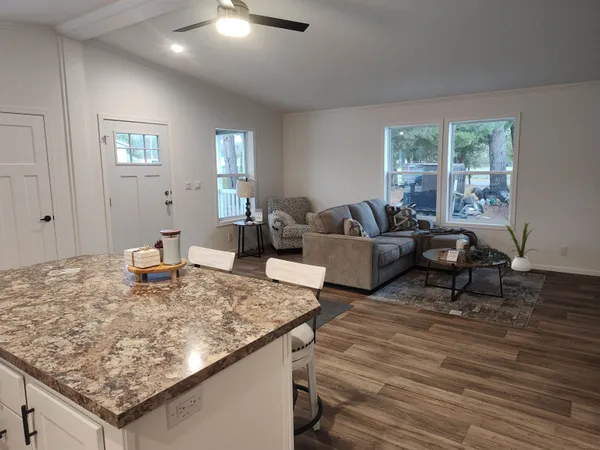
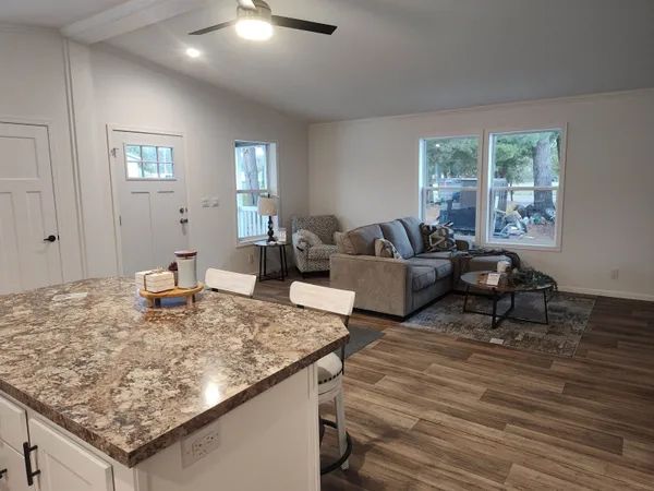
- house plant [503,216,540,272]
